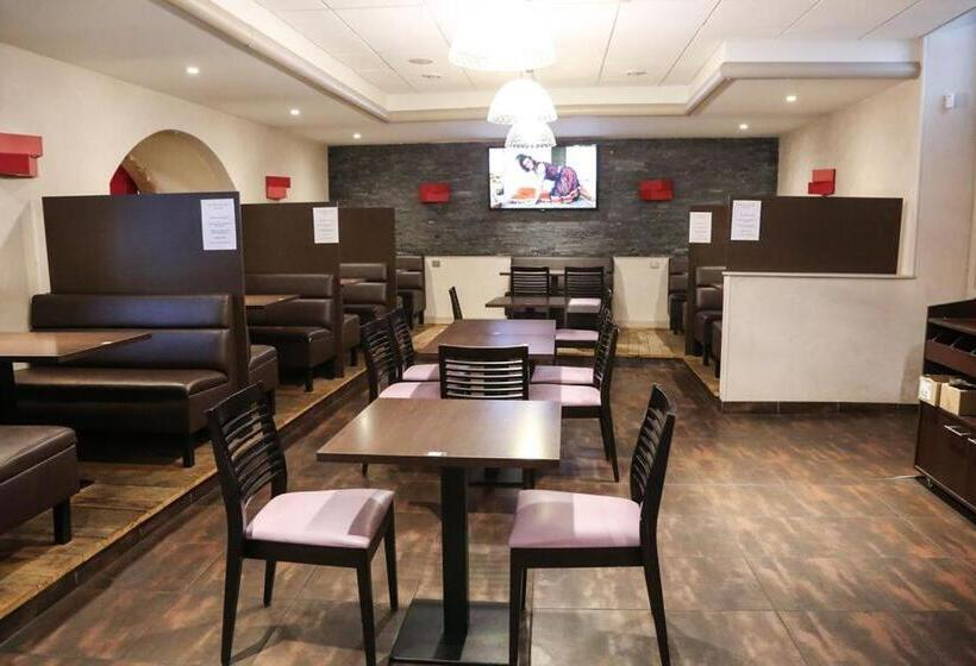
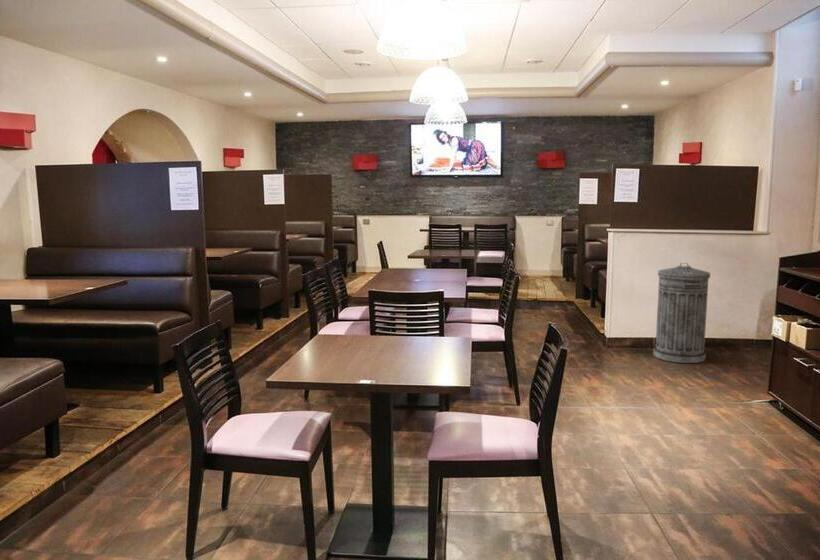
+ trash can [652,262,711,364]
